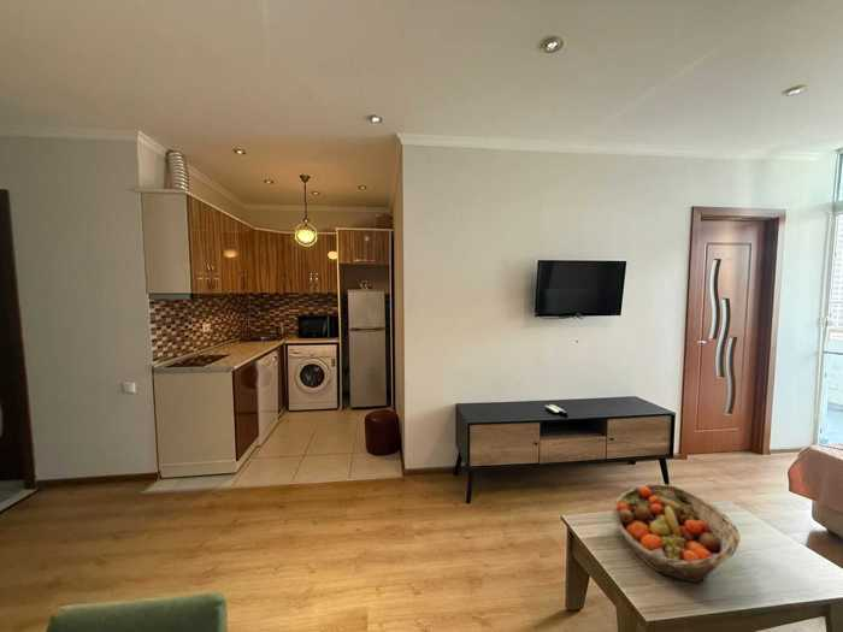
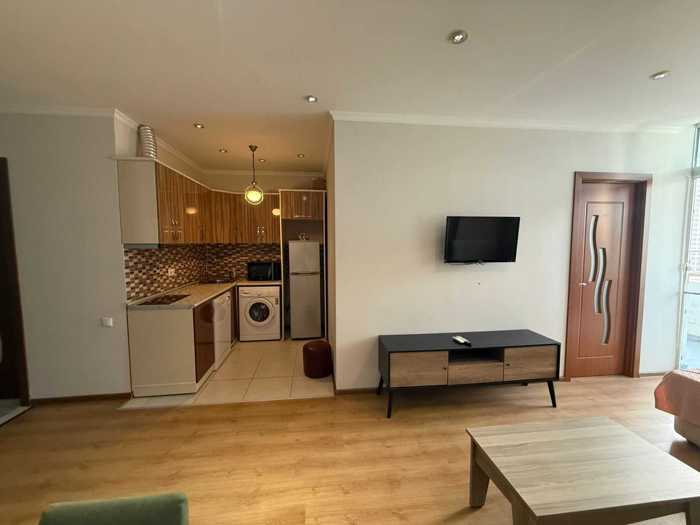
- fruit basket [611,482,741,585]
